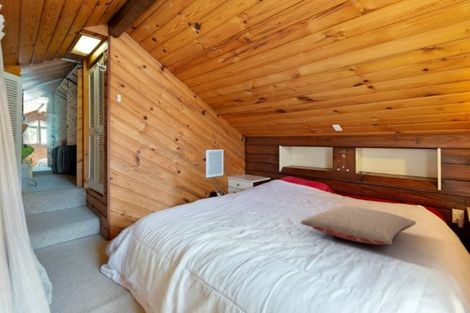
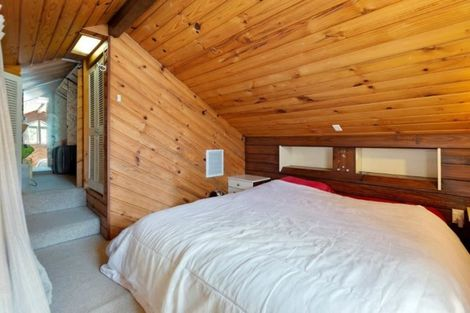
- pillow [300,205,417,246]
